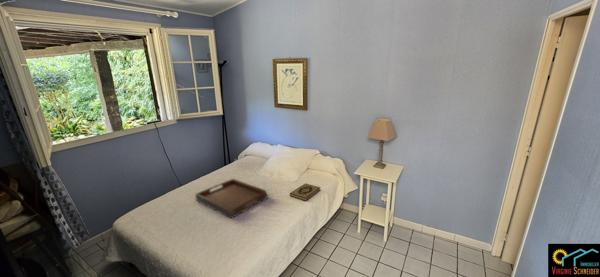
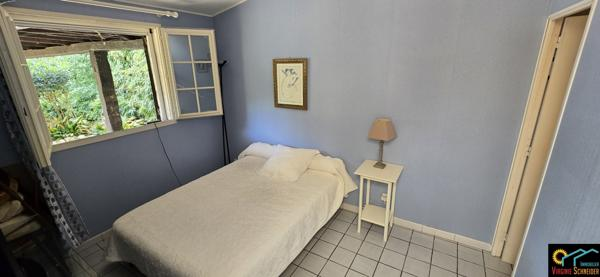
- serving tray [194,178,268,219]
- hardback book [289,183,321,202]
